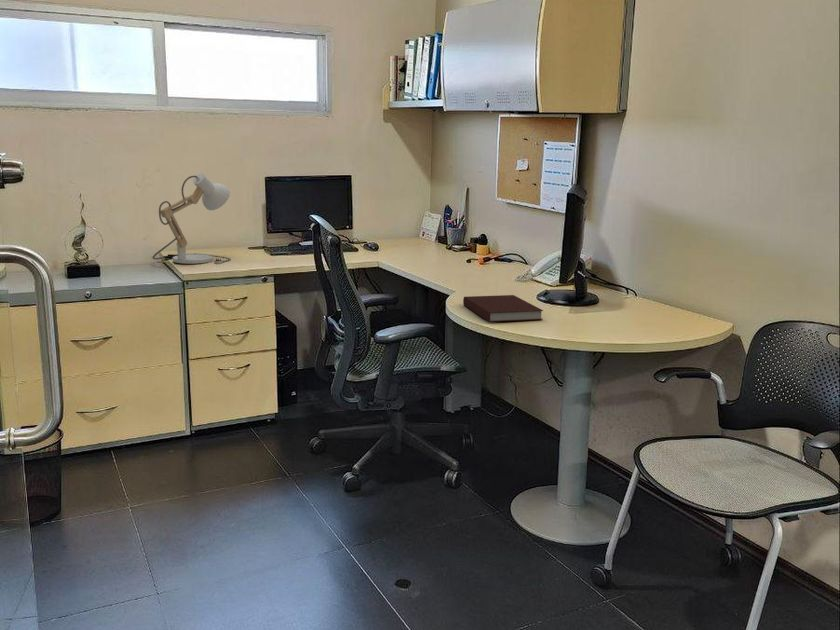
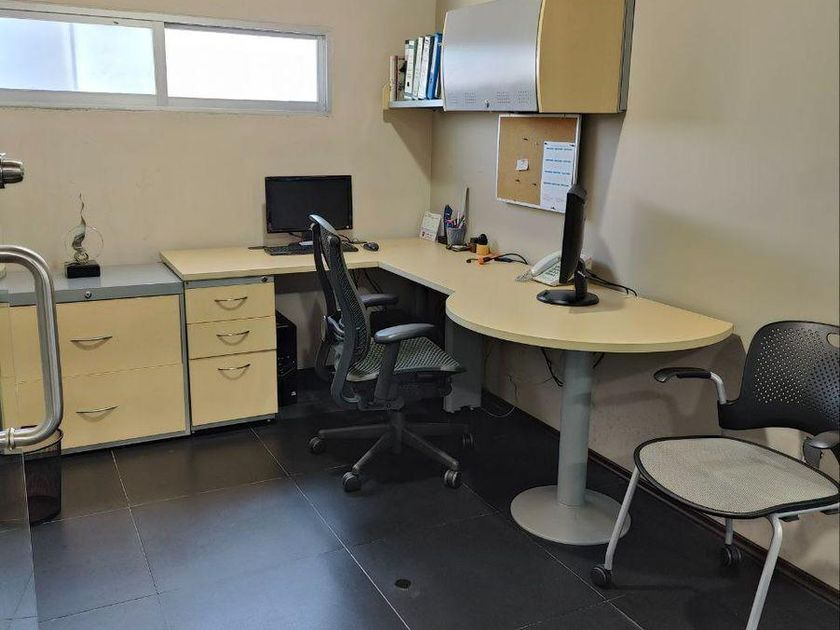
- notebook [462,294,544,323]
- desk lamp [152,172,232,265]
